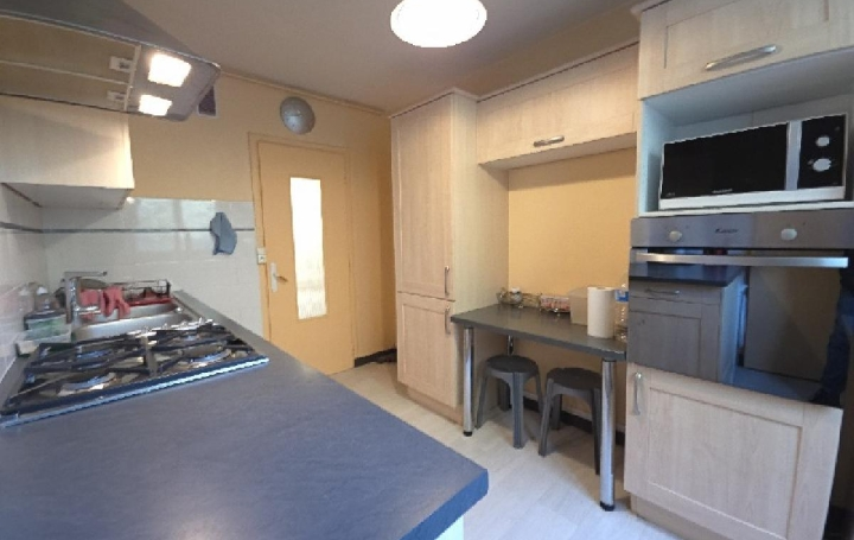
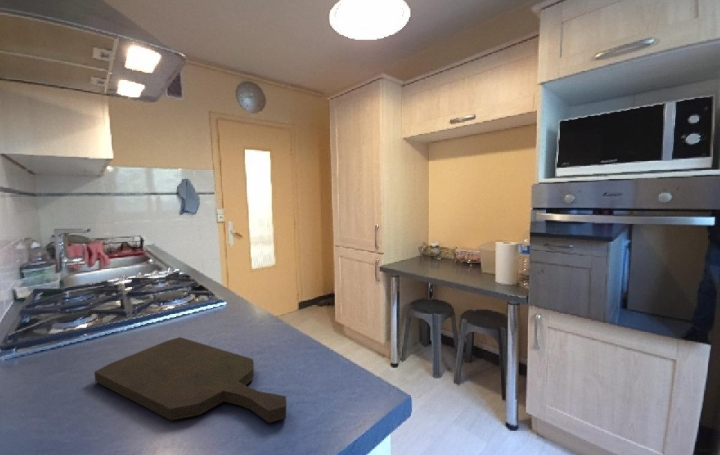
+ cutting board [93,336,288,424]
